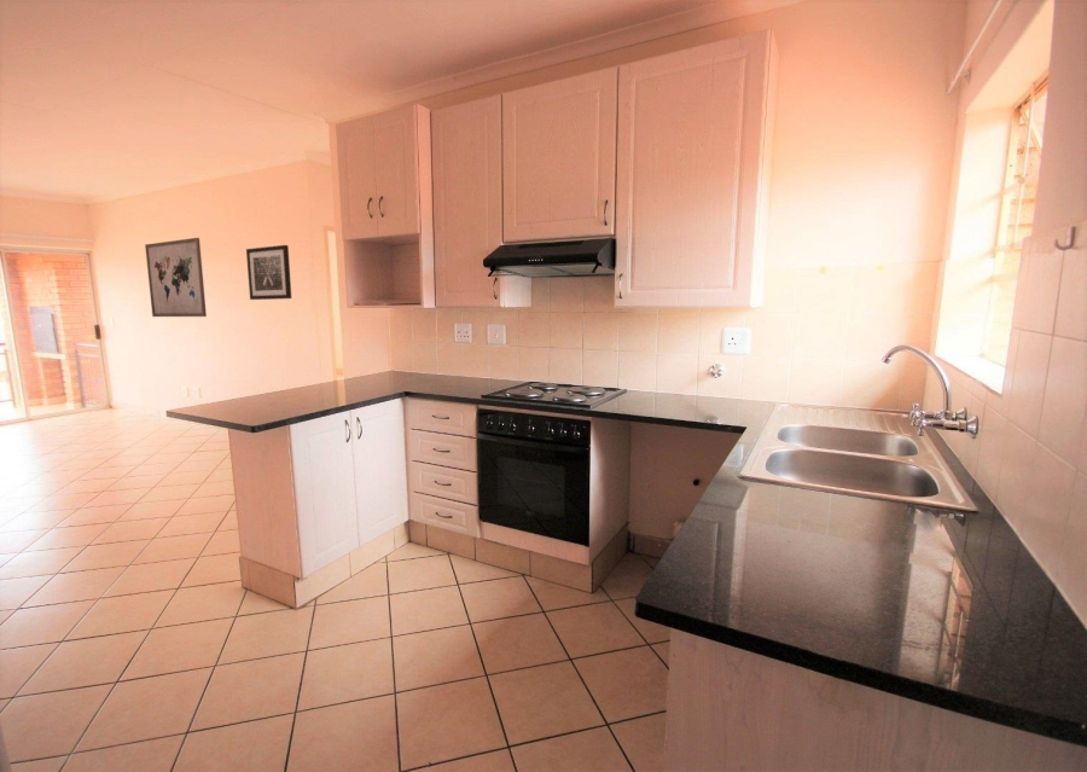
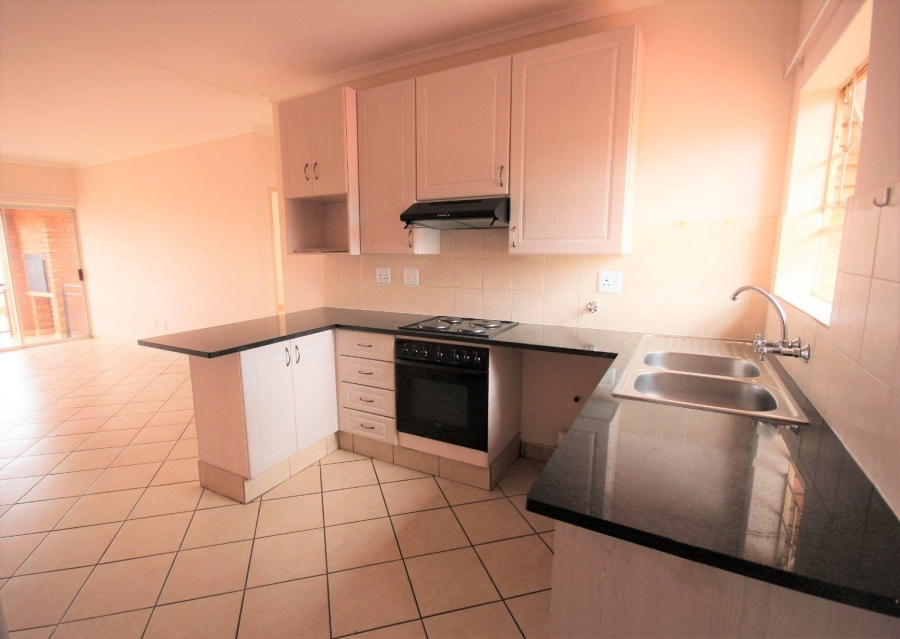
- wall art [144,237,208,318]
- wall art [245,244,292,301]
